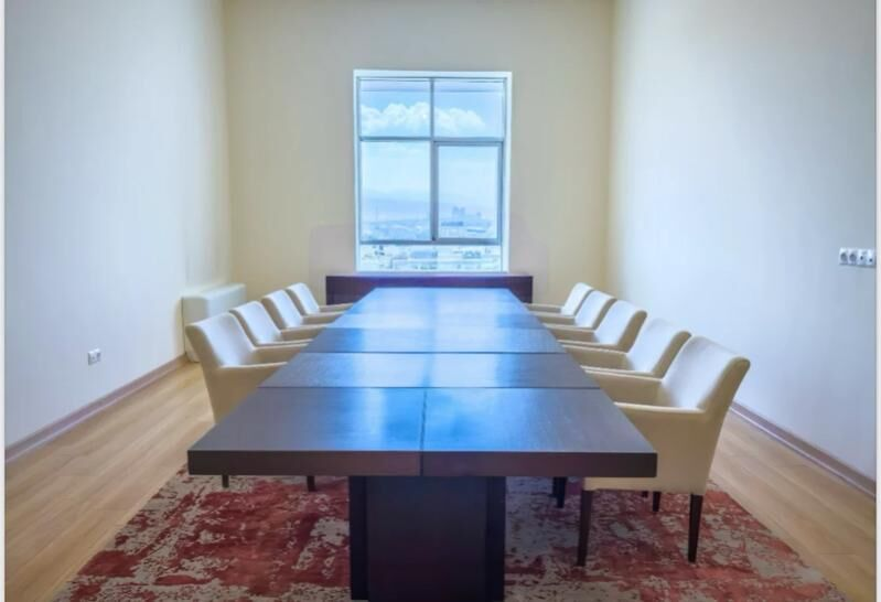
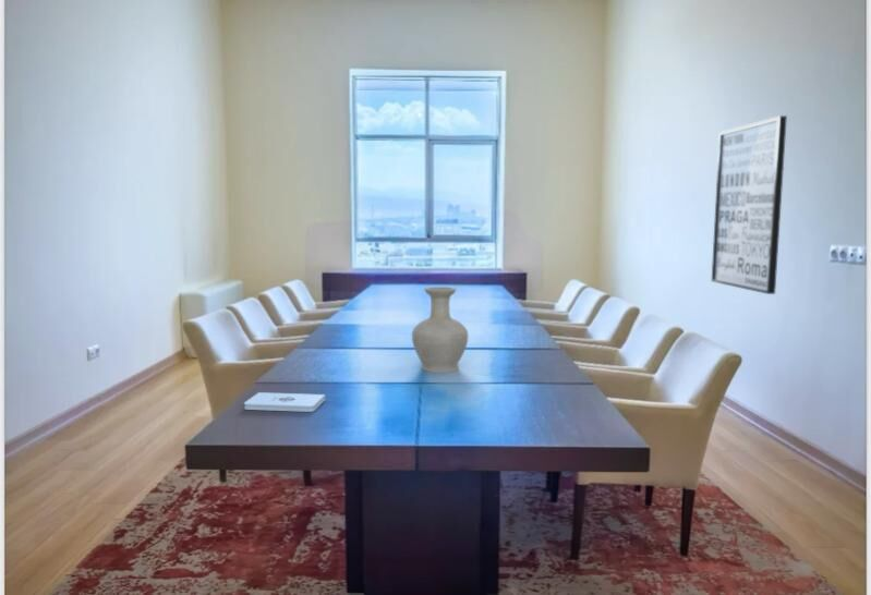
+ vase [411,286,469,374]
+ notepad [243,391,326,413]
+ wall art [711,114,788,295]
